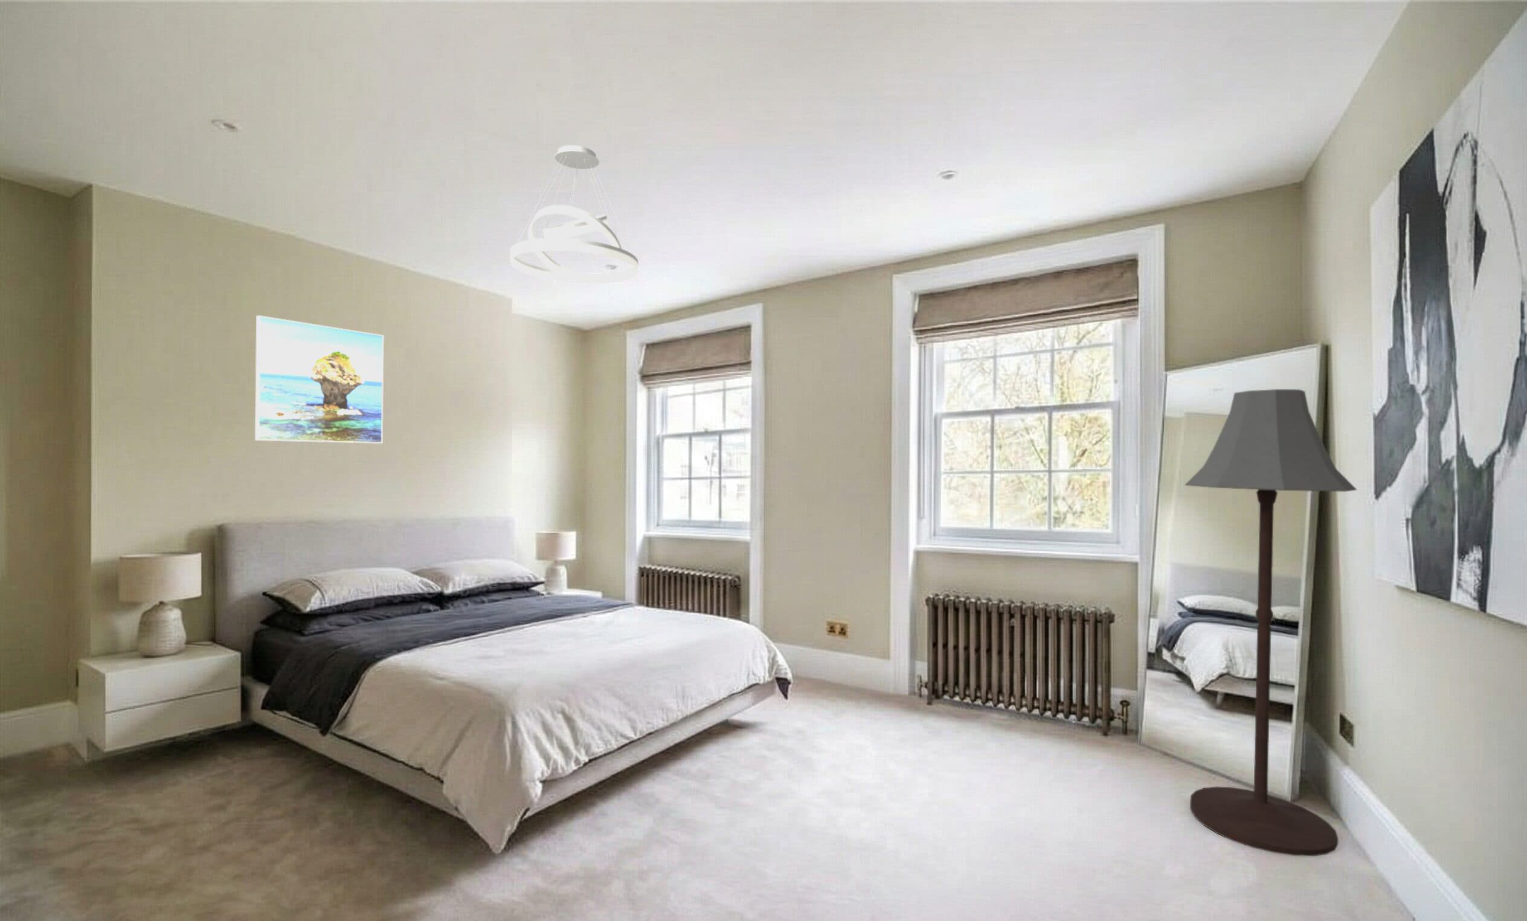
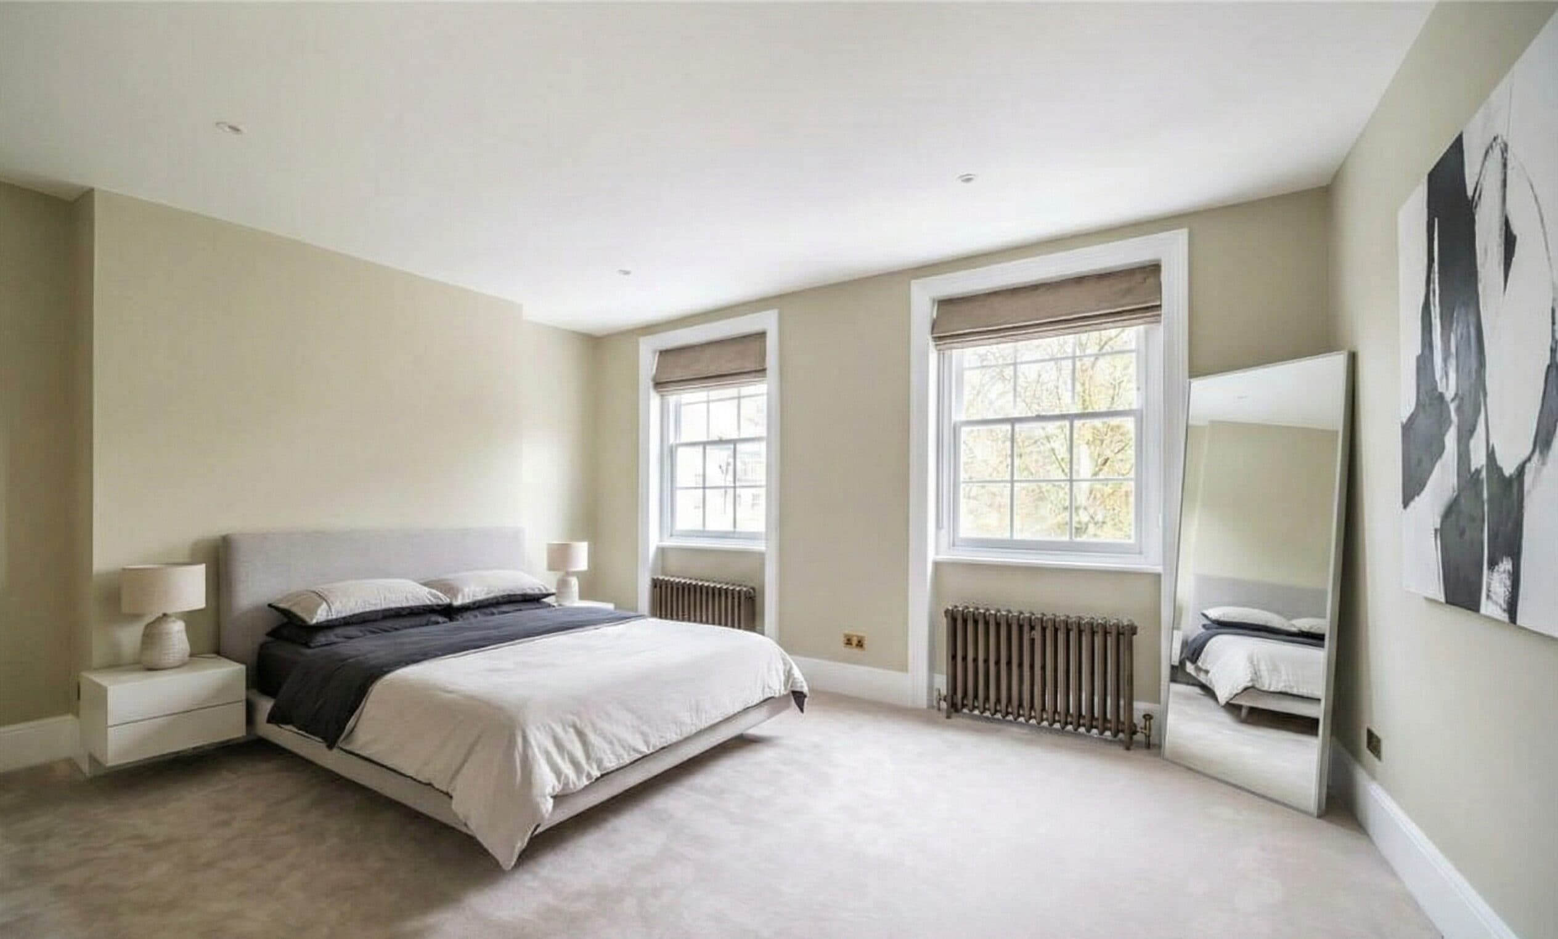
- floor lamp [1185,388,1357,857]
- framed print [254,315,384,444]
- pendant light [509,144,639,285]
